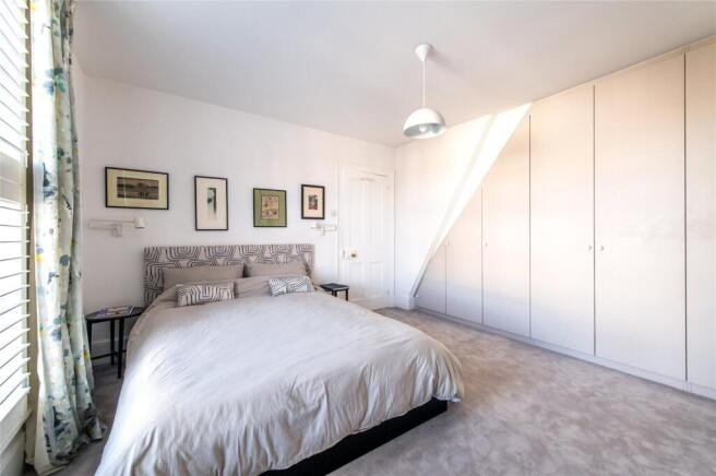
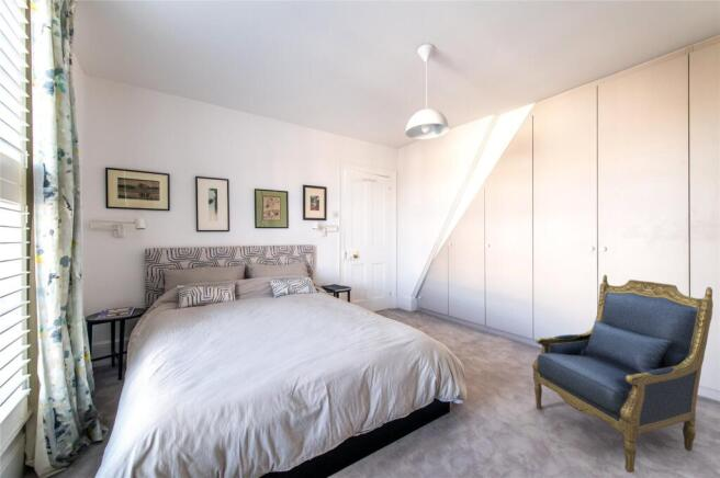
+ armchair [531,274,715,474]
